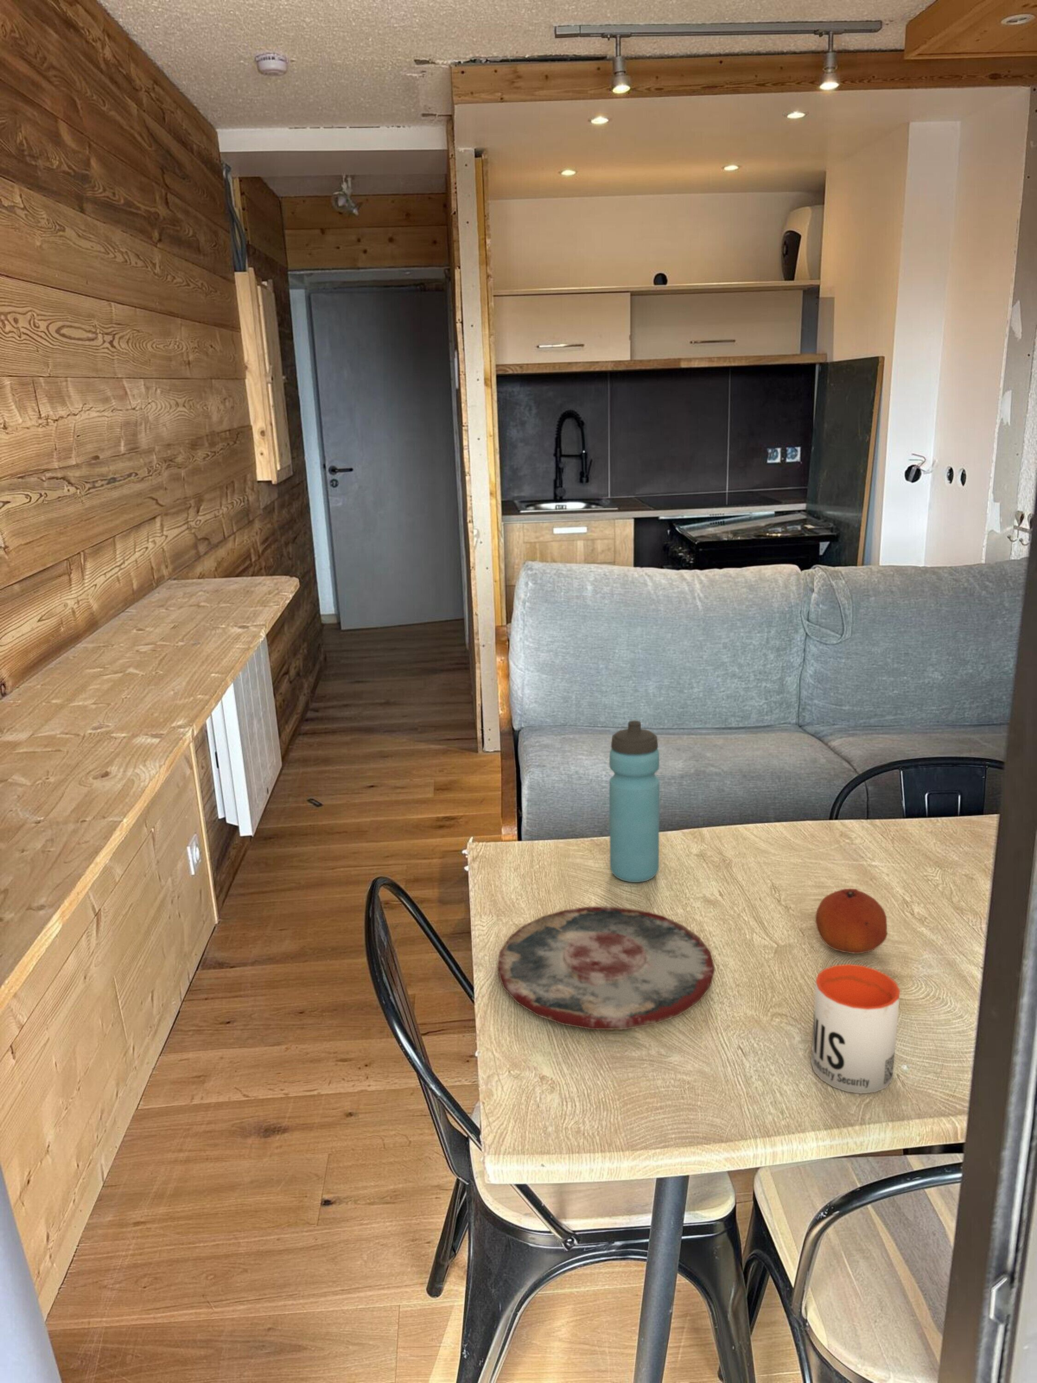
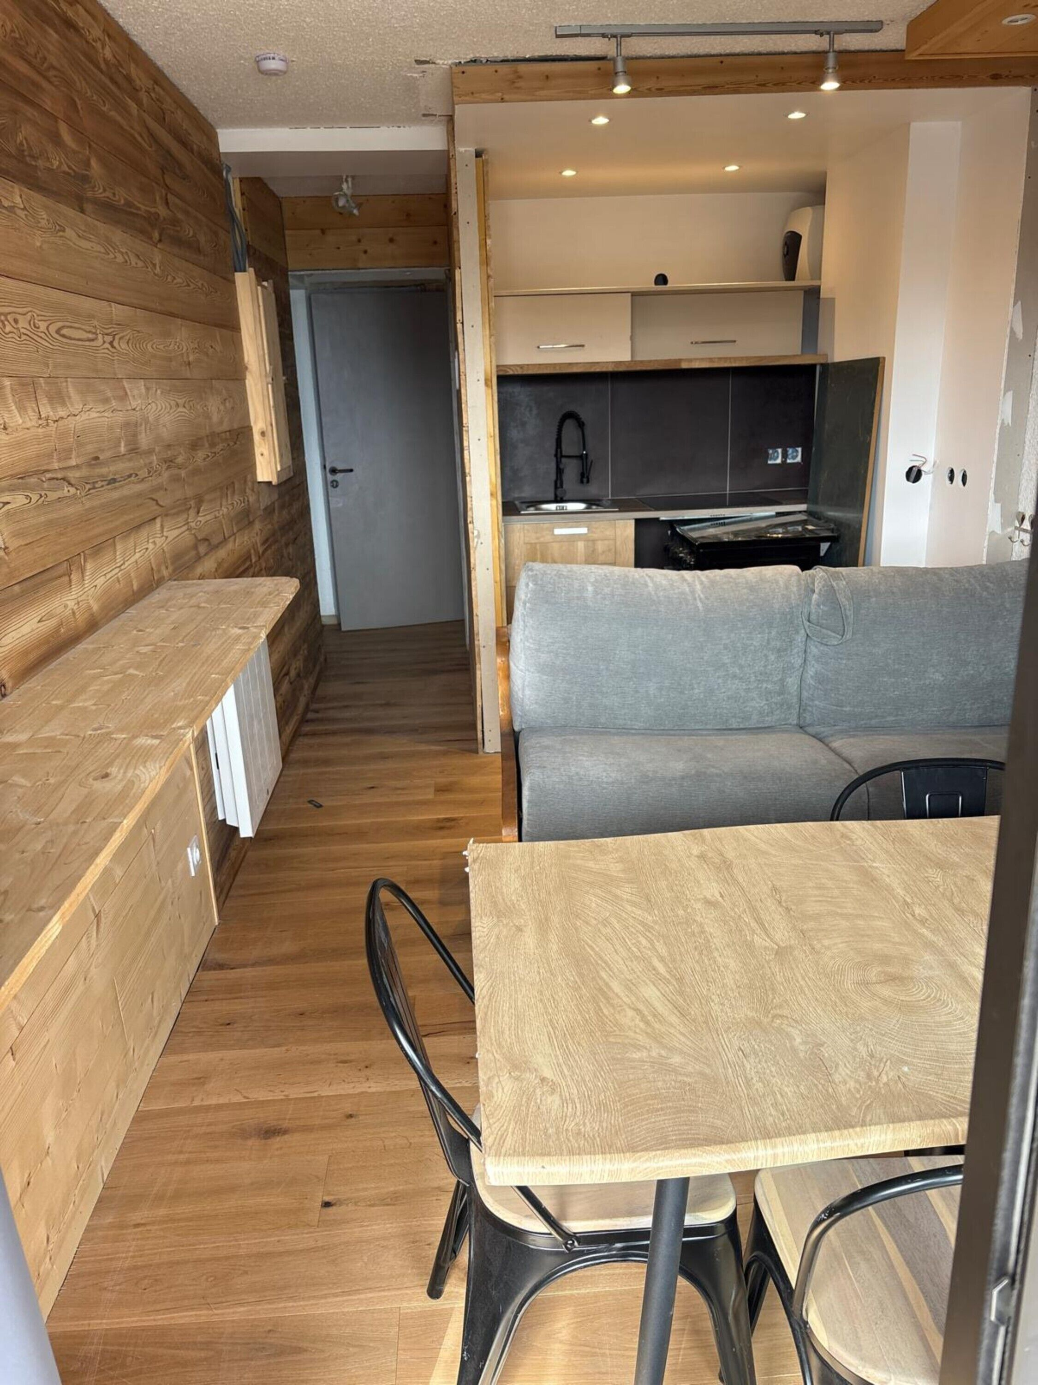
- mug [810,964,901,1094]
- fruit [815,888,888,954]
- water bottle [609,720,660,883]
- plate [497,906,716,1030]
